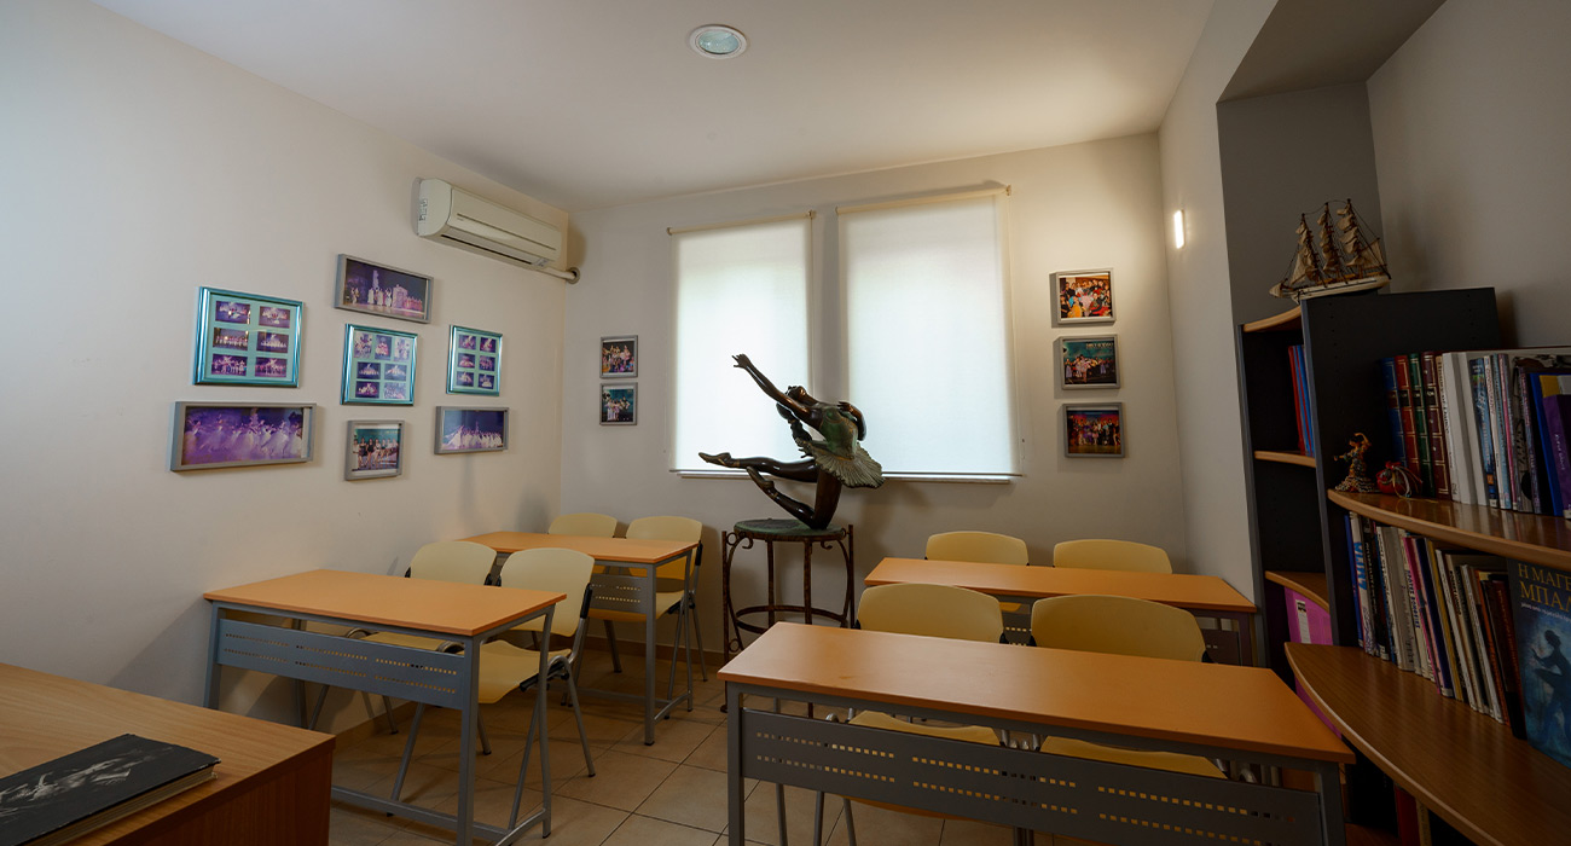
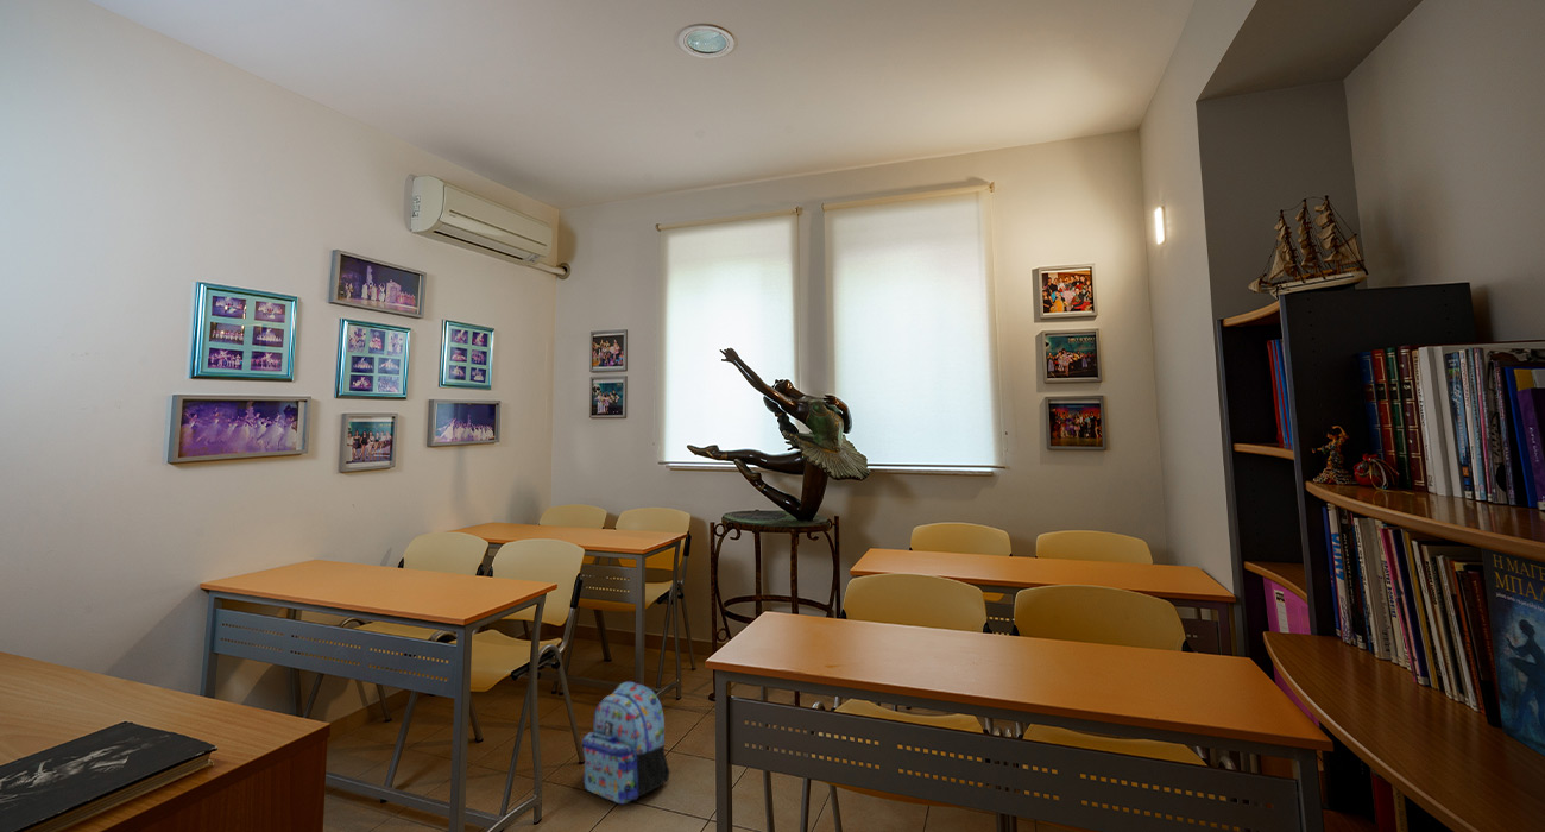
+ backpack [580,680,671,805]
